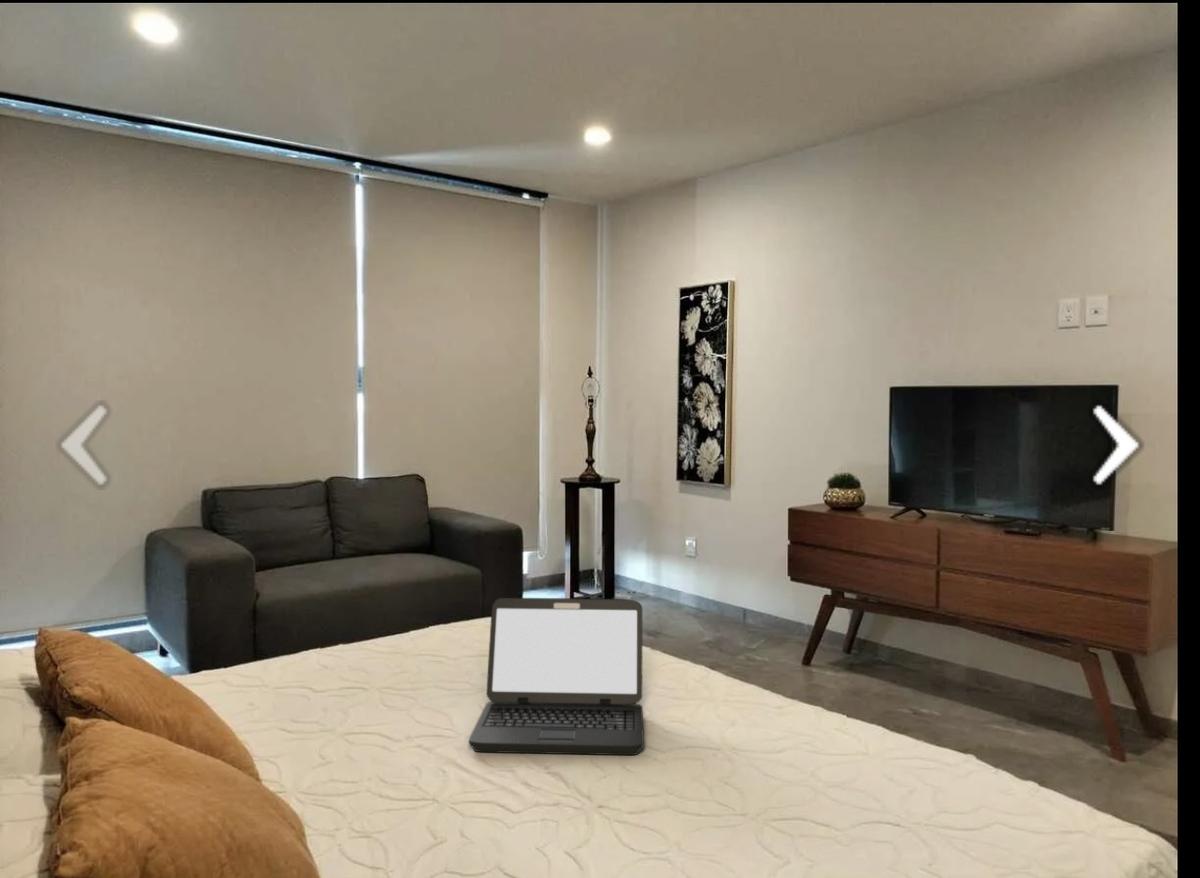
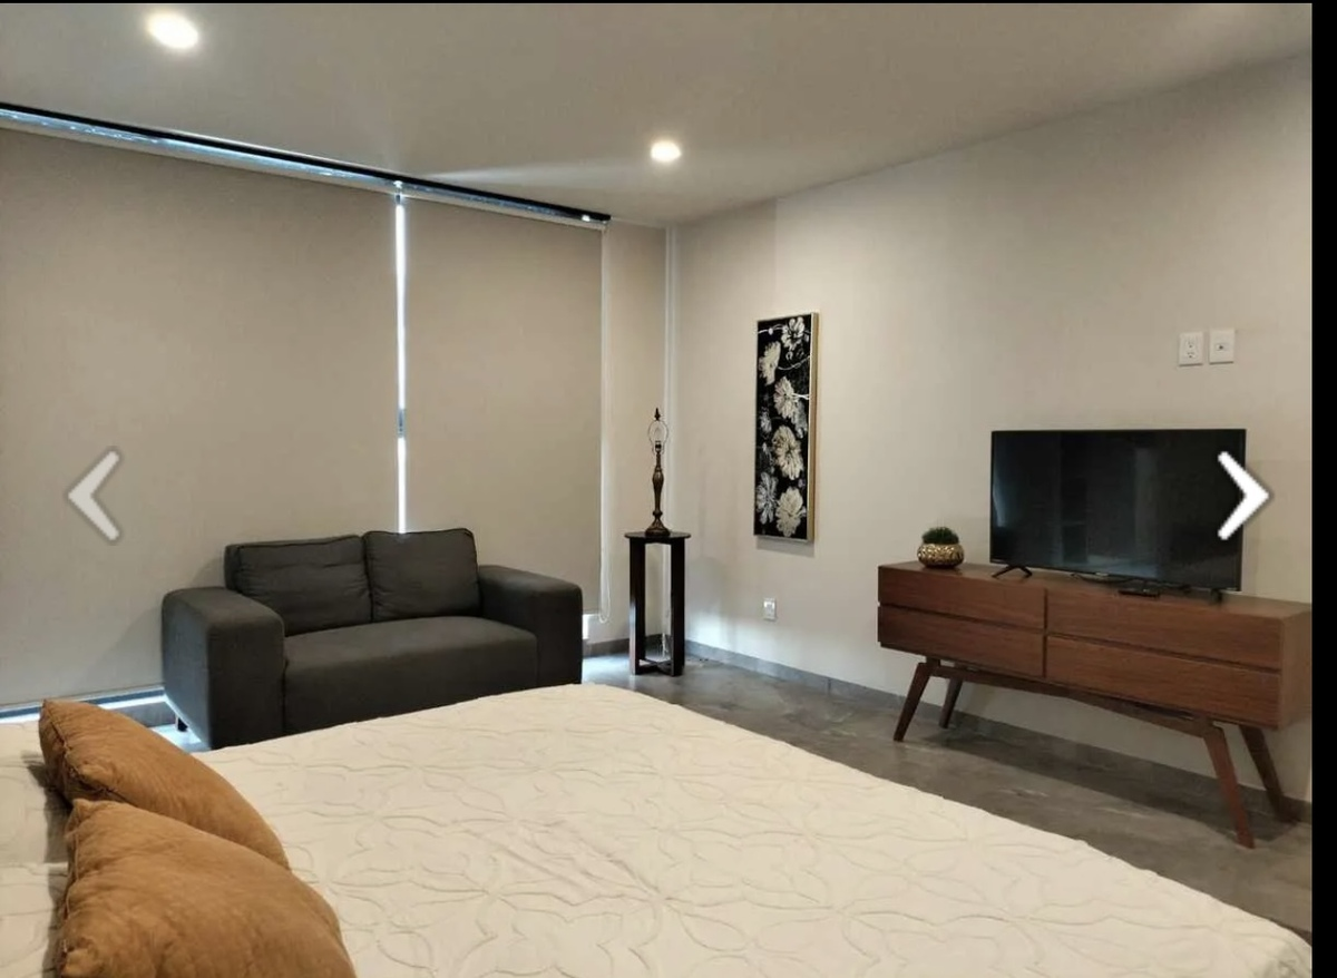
- laptop [468,596,645,756]
